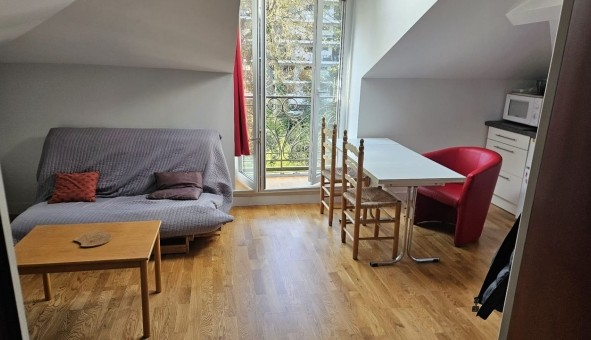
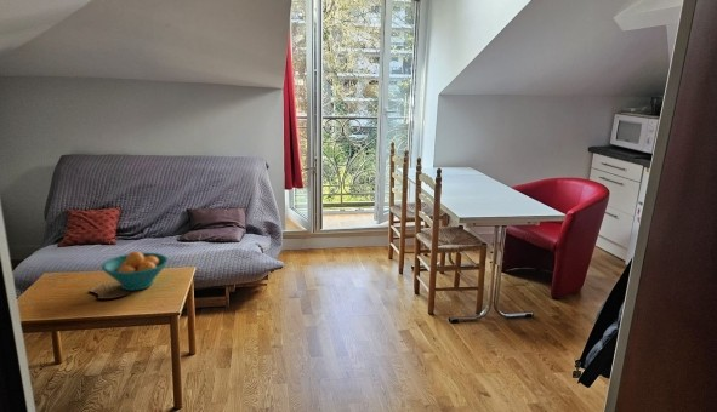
+ fruit bowl [101,250,170,291]
